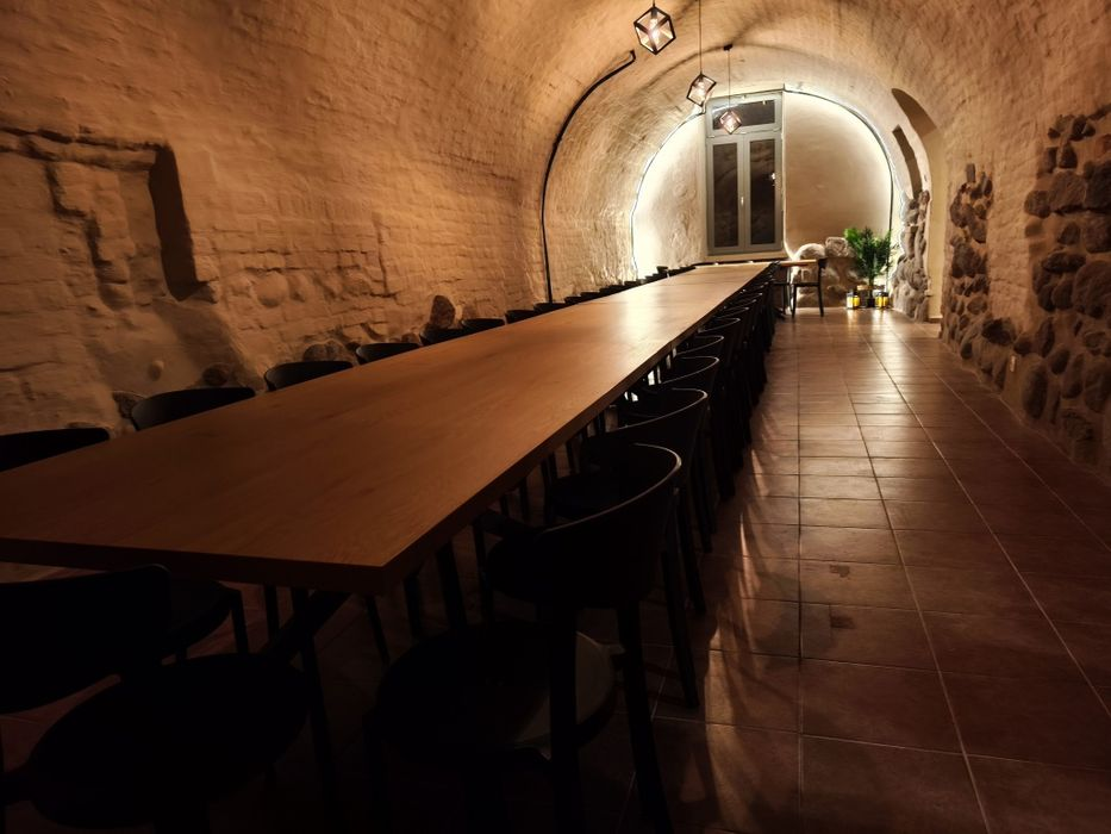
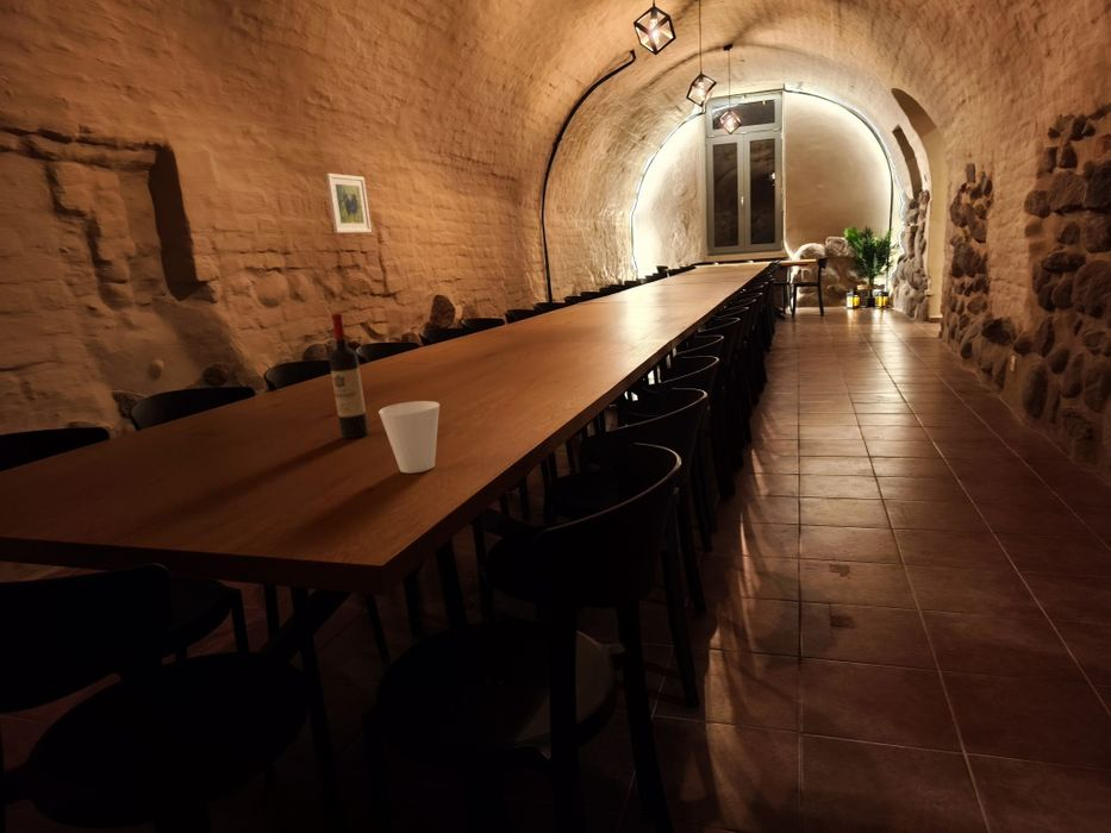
+ wine bottle [327,312,369,439]
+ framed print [325,173,373,234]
+ cup [377,400,441,474]
